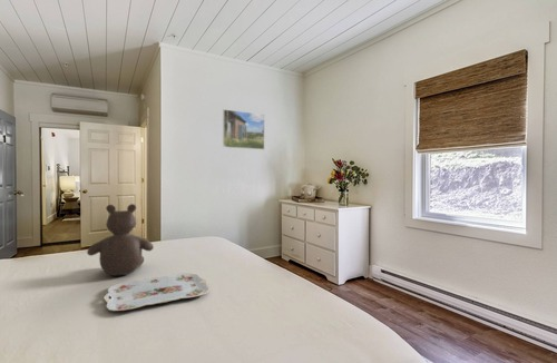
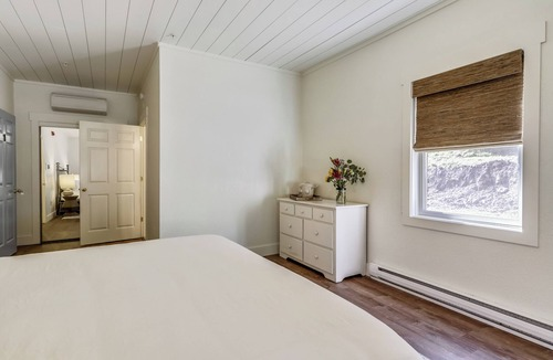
- serving tray [102,272,209,312]
- teddy bear [86,203,155,277]
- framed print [222,108,265,150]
